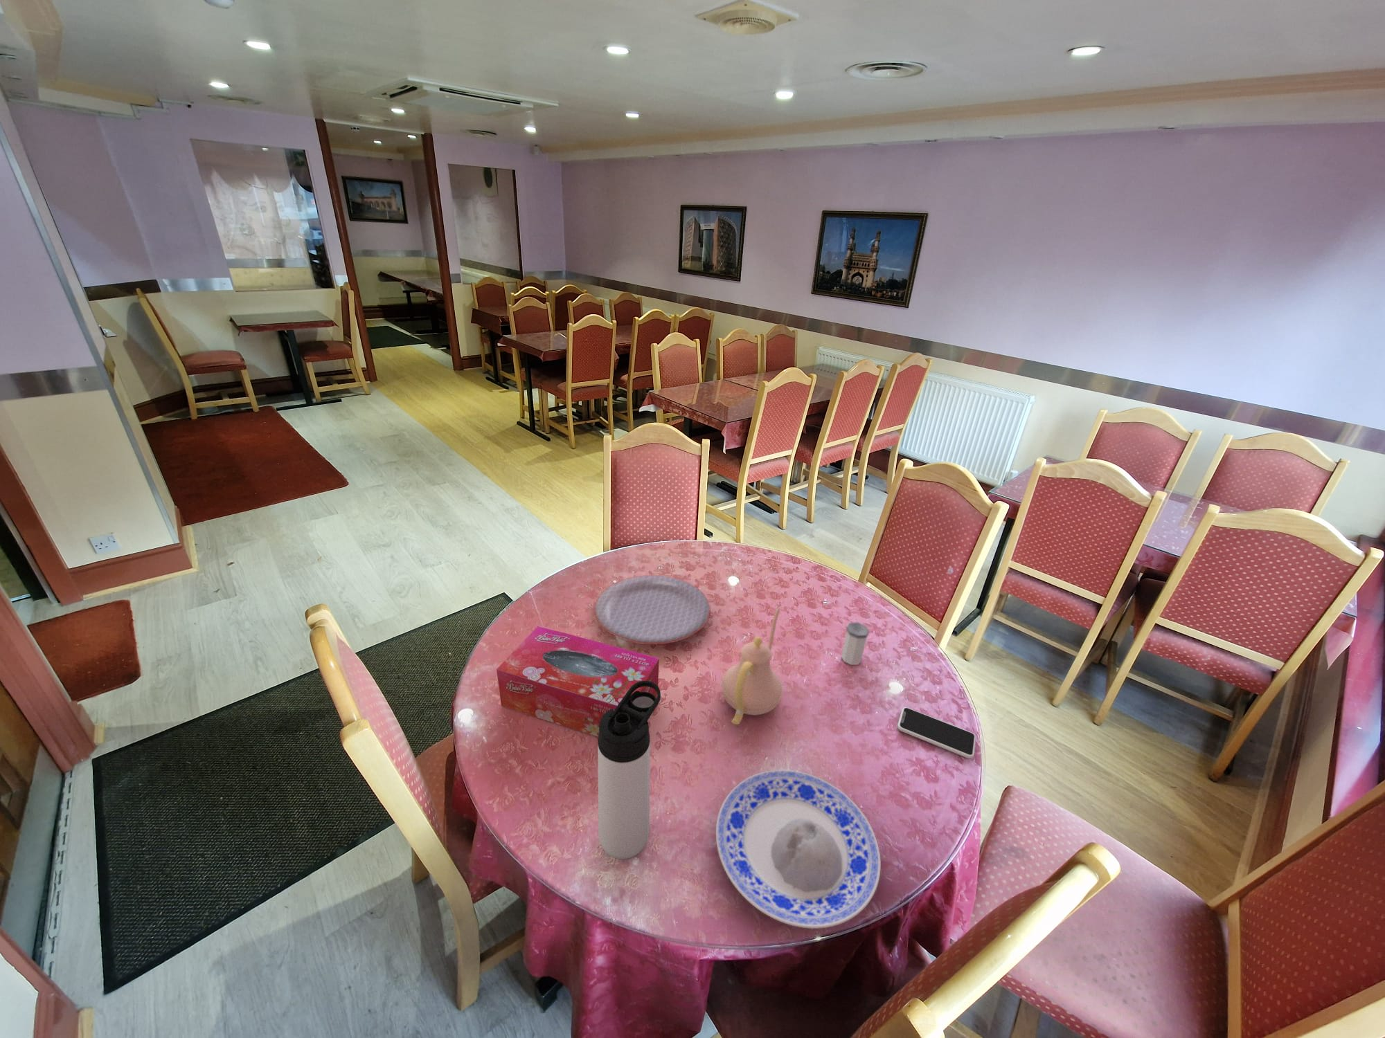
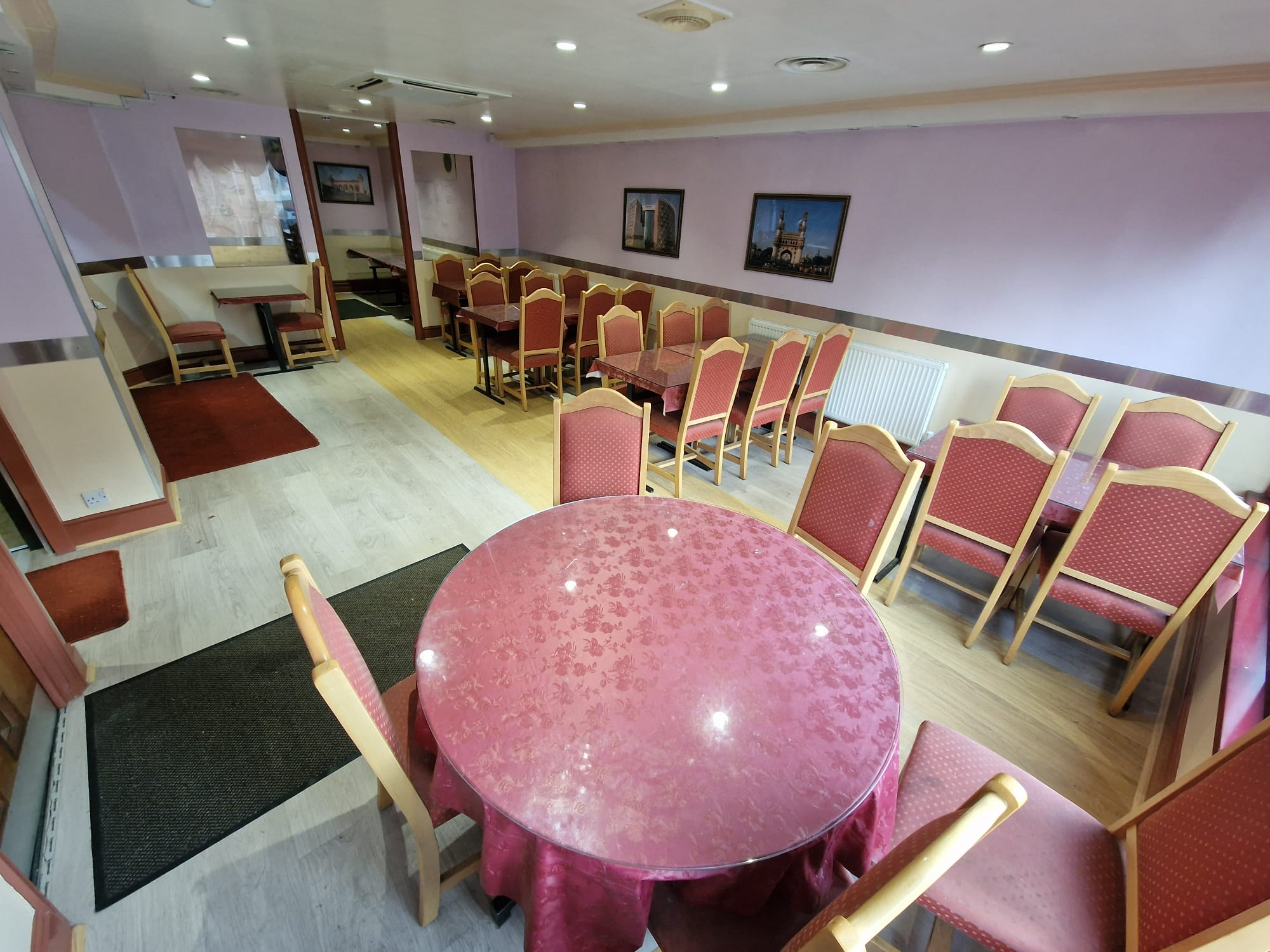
- plate [715,769,881,929]
- smartphone [896,707,976,759]
- plate [594,575,711,645]
- teapot [720,606,784,726]
- thermos bottle [597,681,661,860]
- tissue box [496,626,660,738]
- salt shaker [841,621,870,666]
